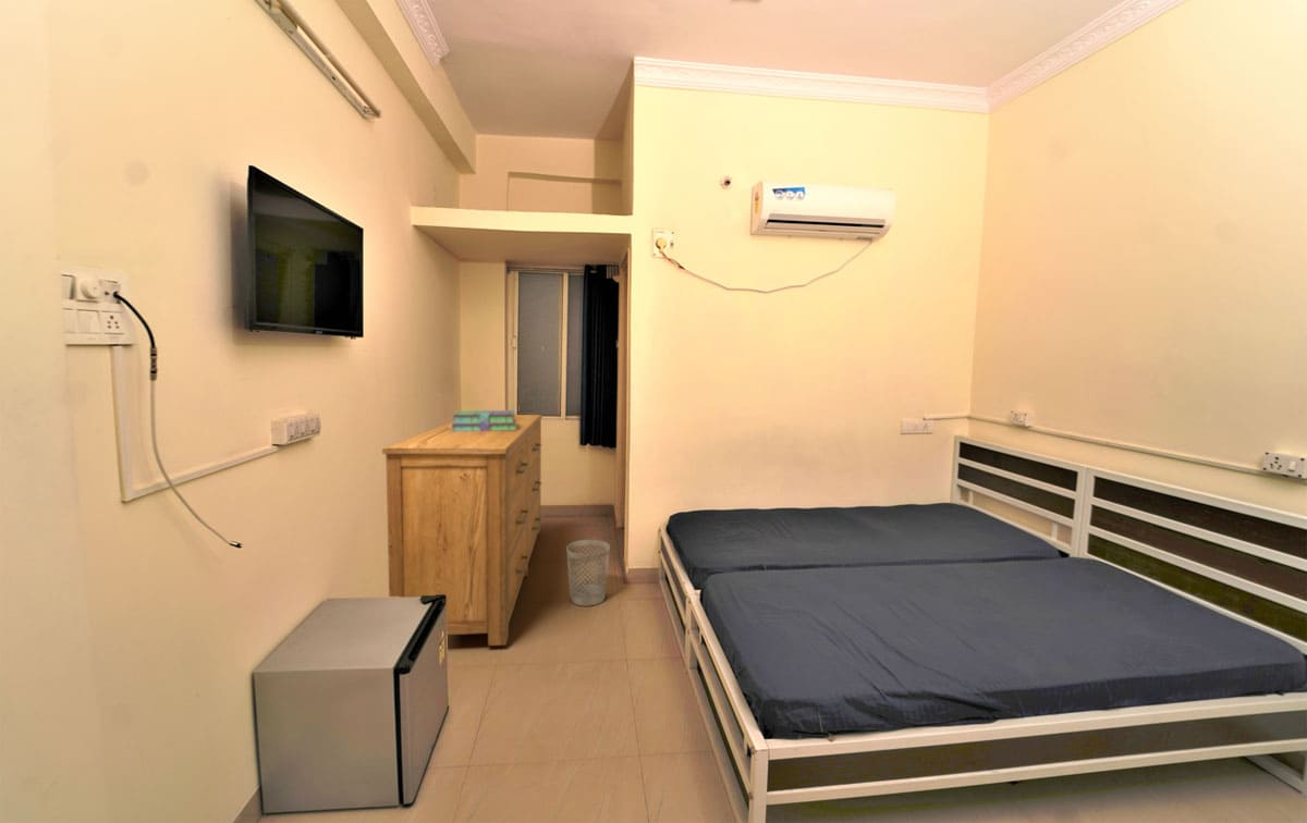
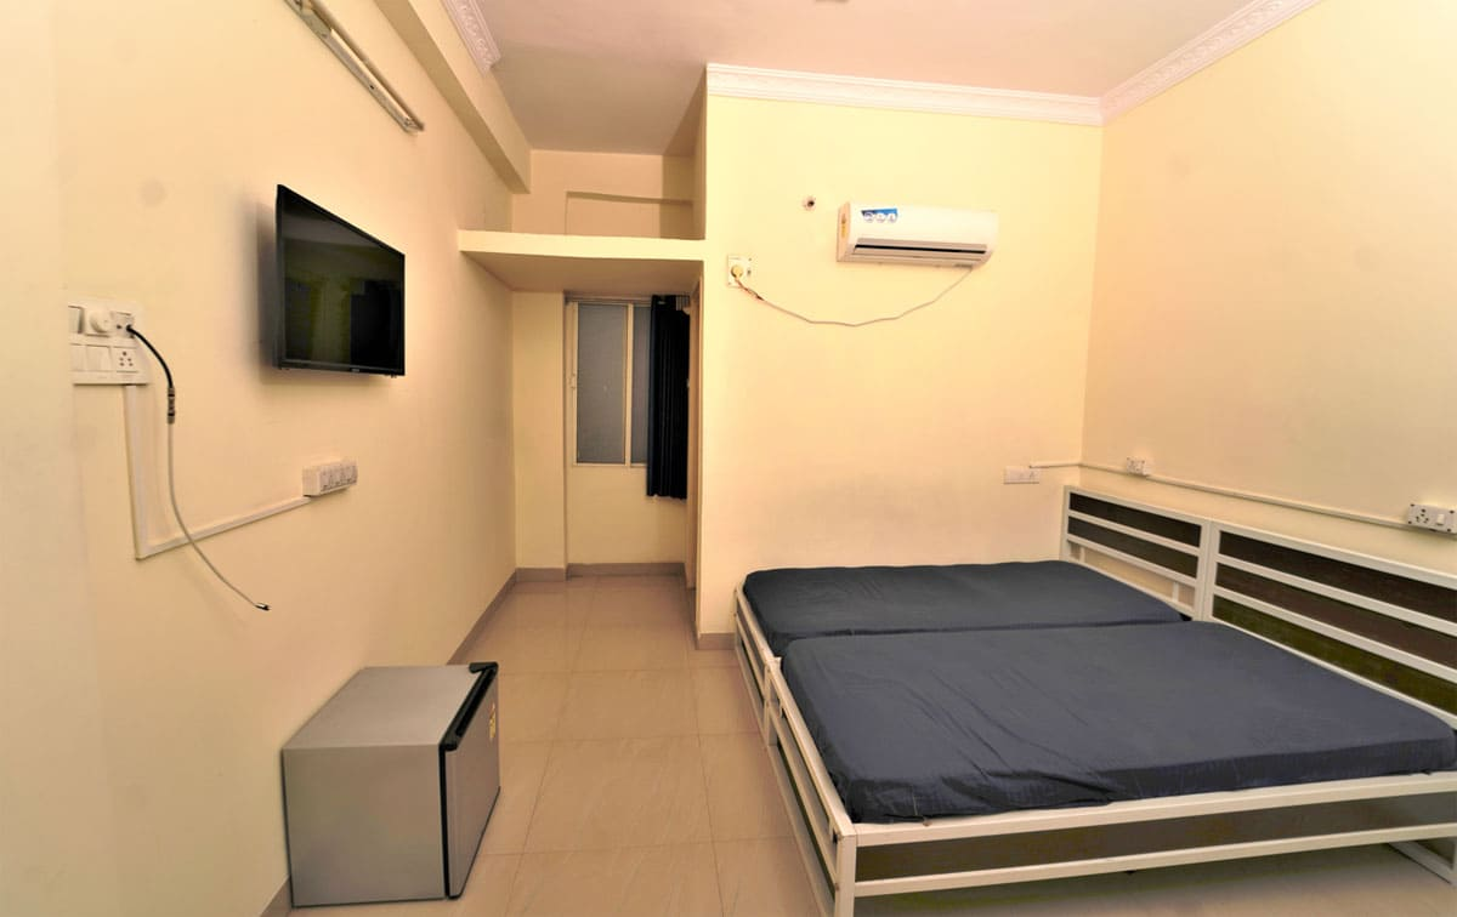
- dresser [381,414,543,647]
- stack of books [451,409,516,431]
- wastebasket [565,539,611,607]
